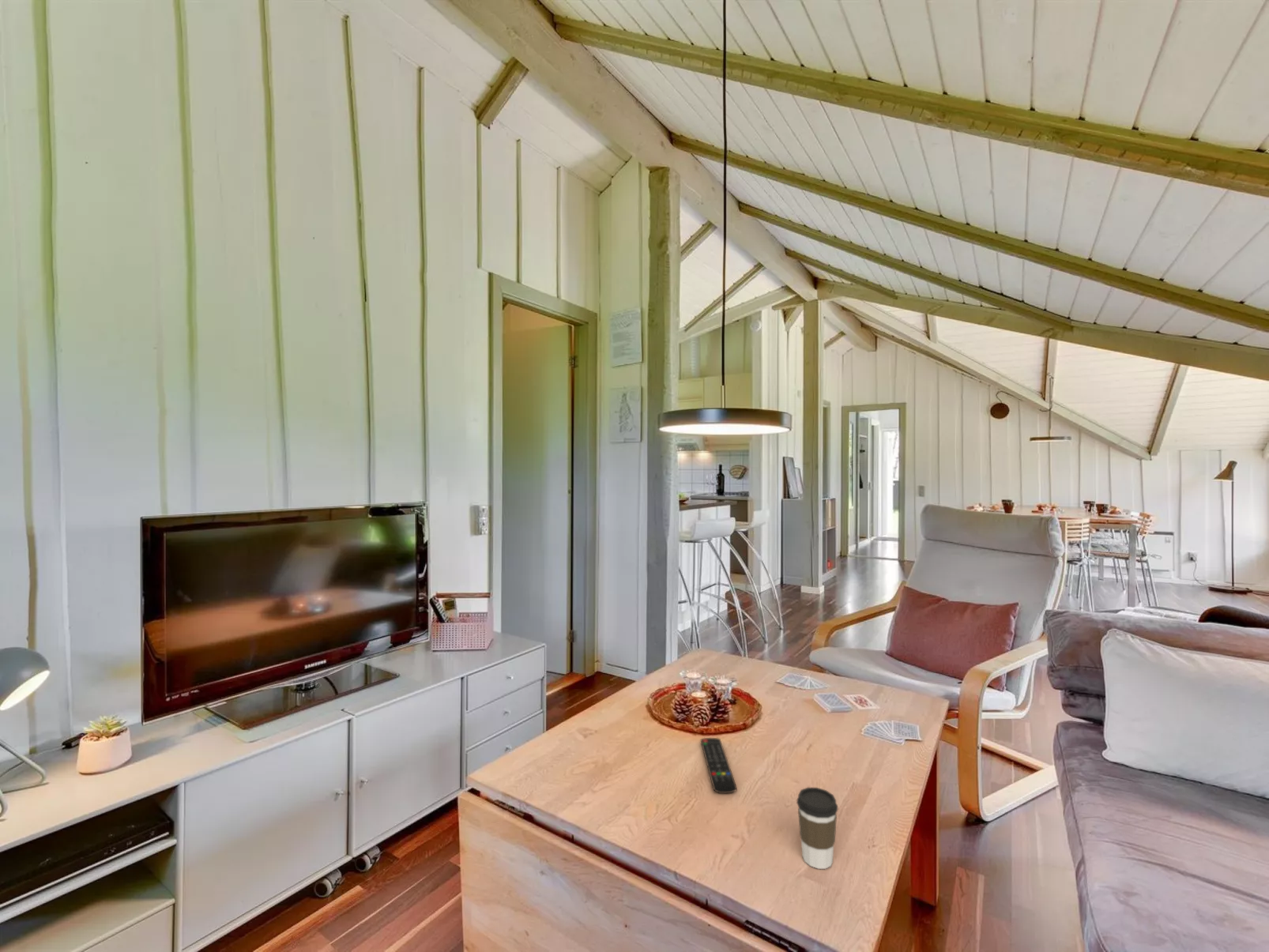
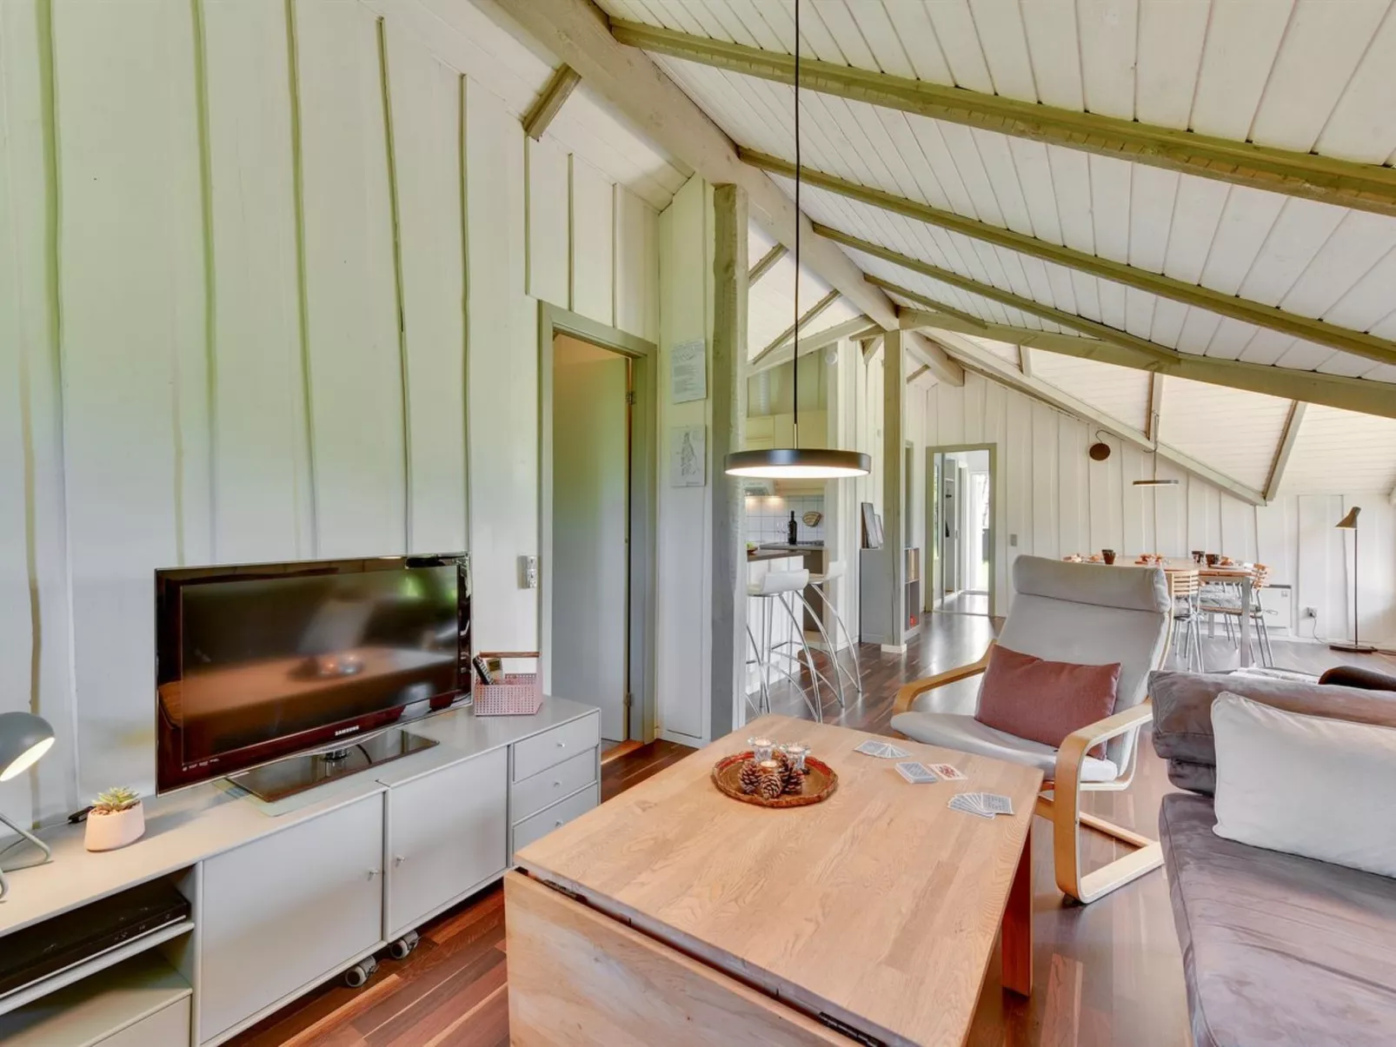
- coffee cup [796,787,838,870]
- remote control [700,737,737,794]
